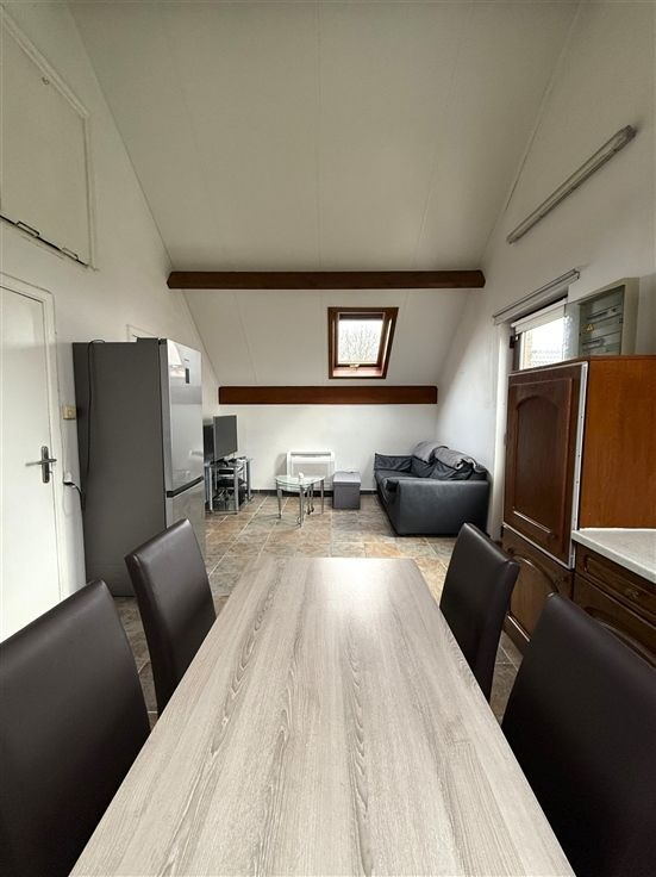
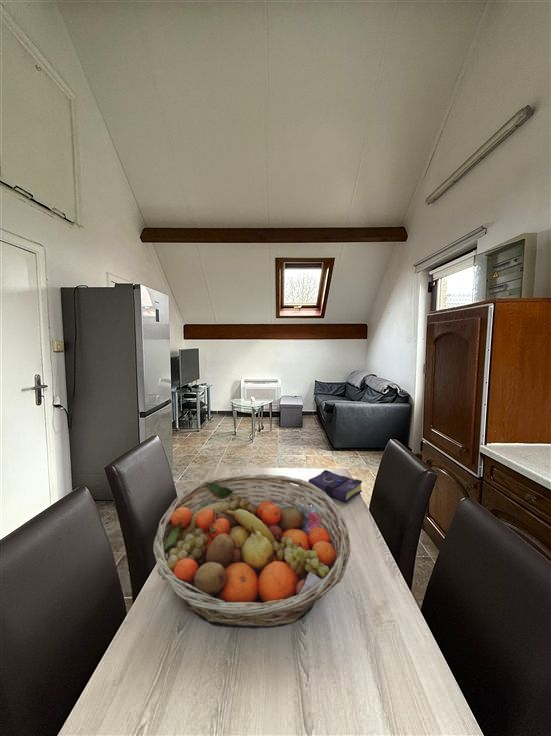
+ fruit basket [152,473,351,629]
+ book [307,469,363,504]
